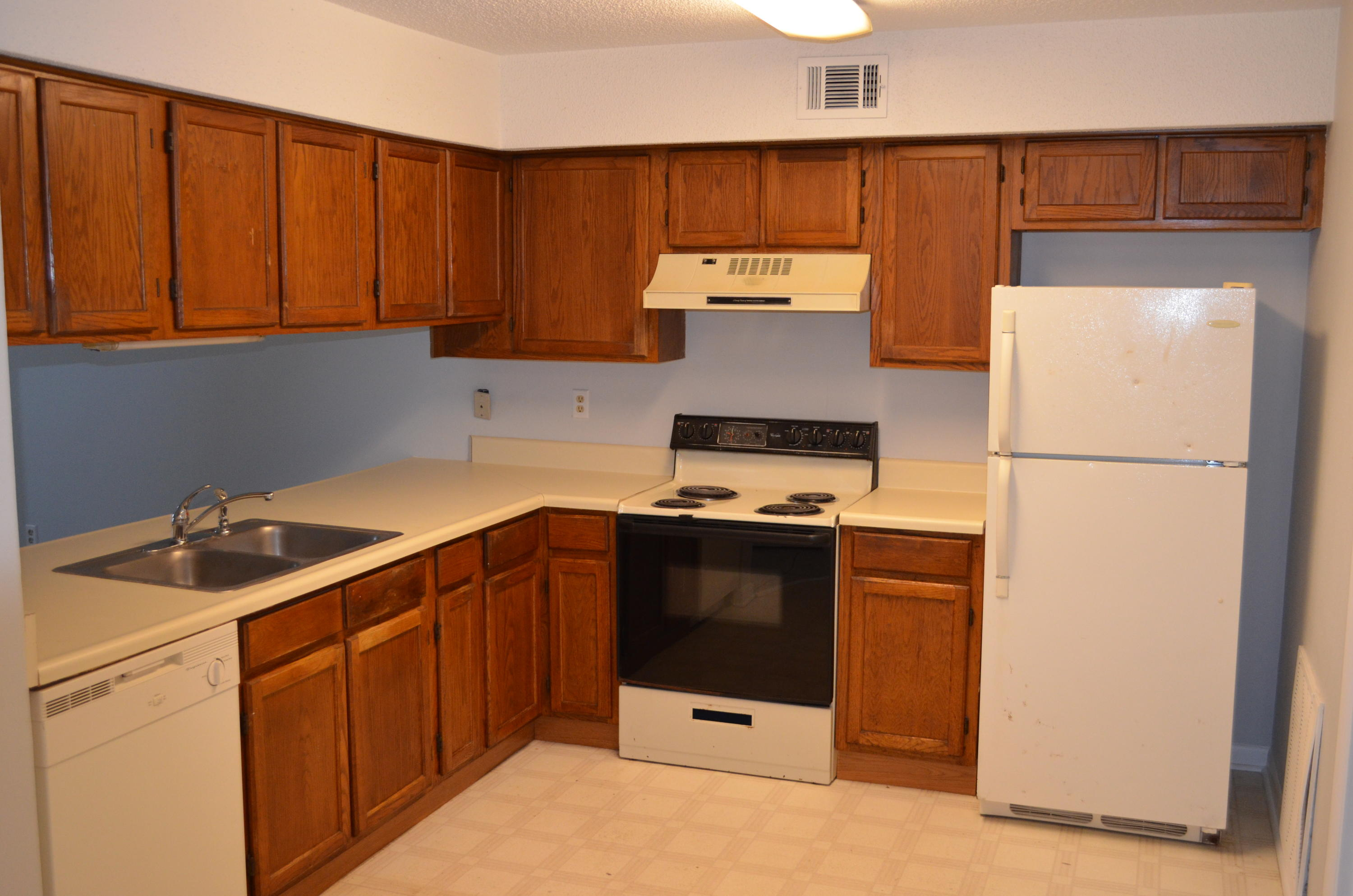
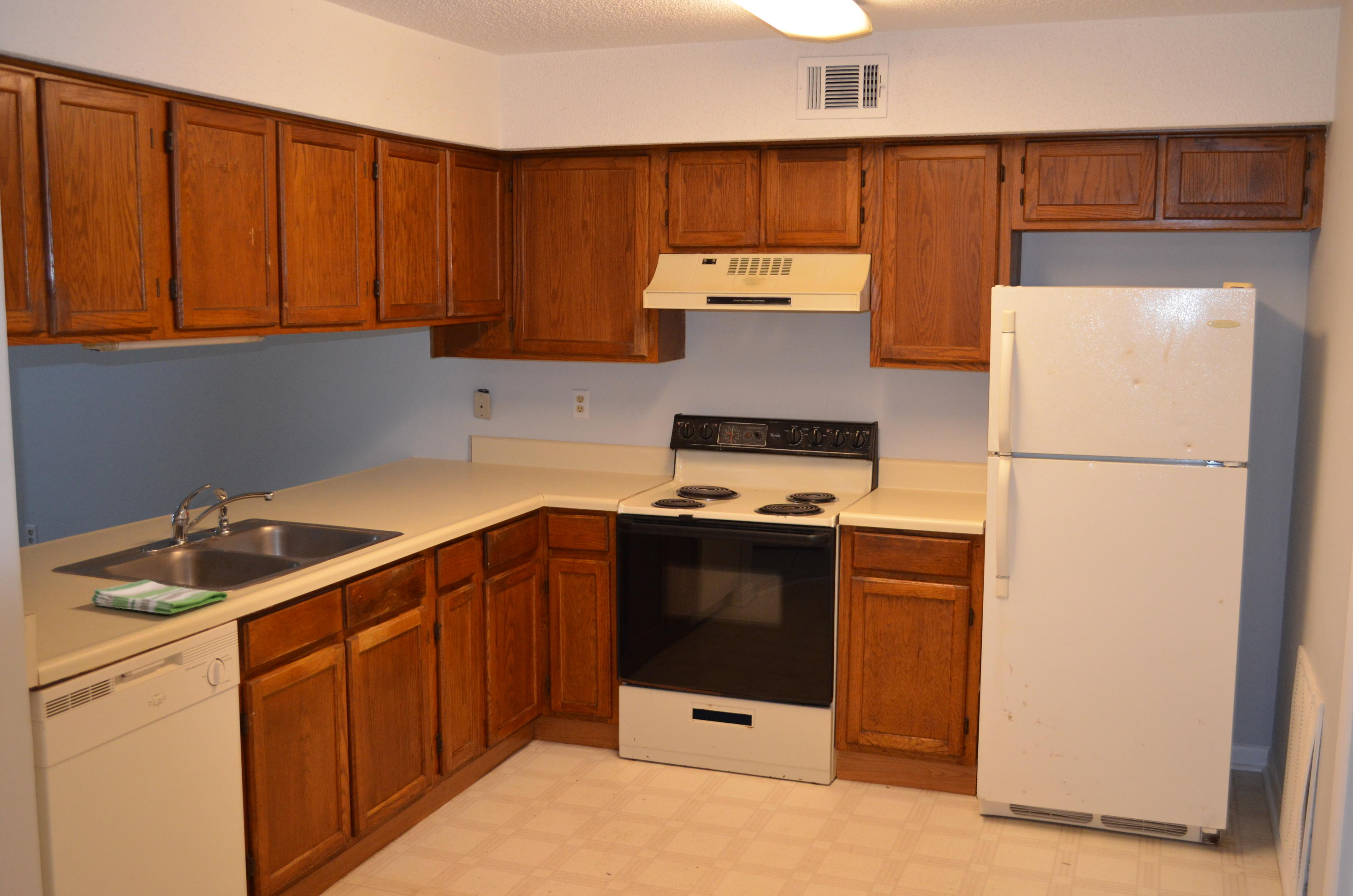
+ dish towel [90,579,228,615]
